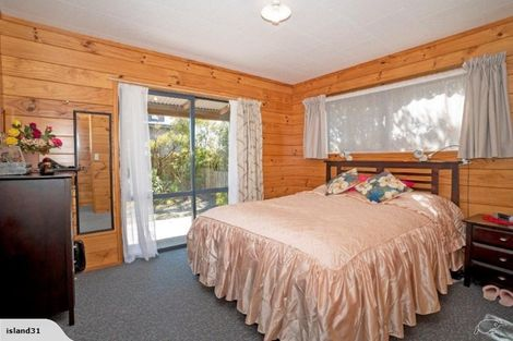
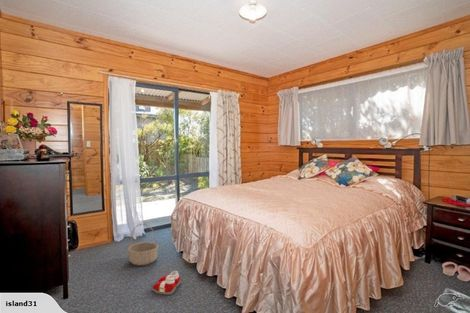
+ basket [127,223,159,266]
+ slippers [151,270,182,296]
